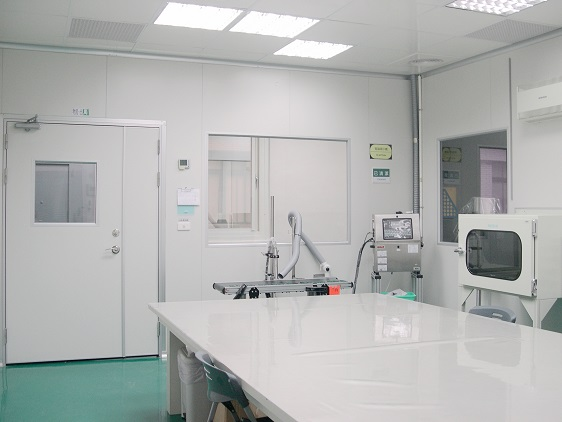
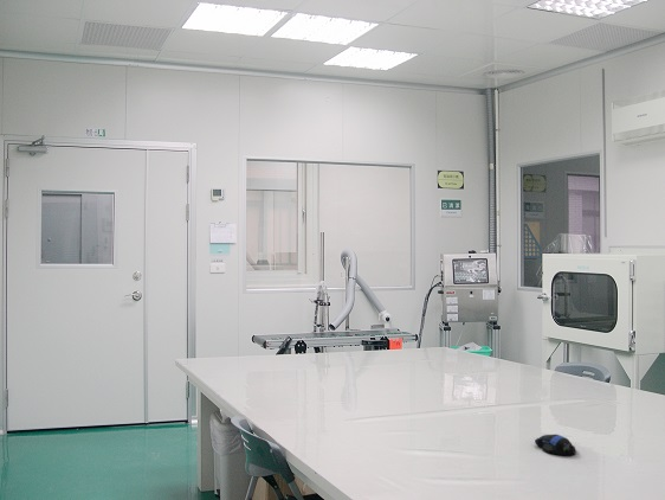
+ computer mouse [534,434,577,456]
